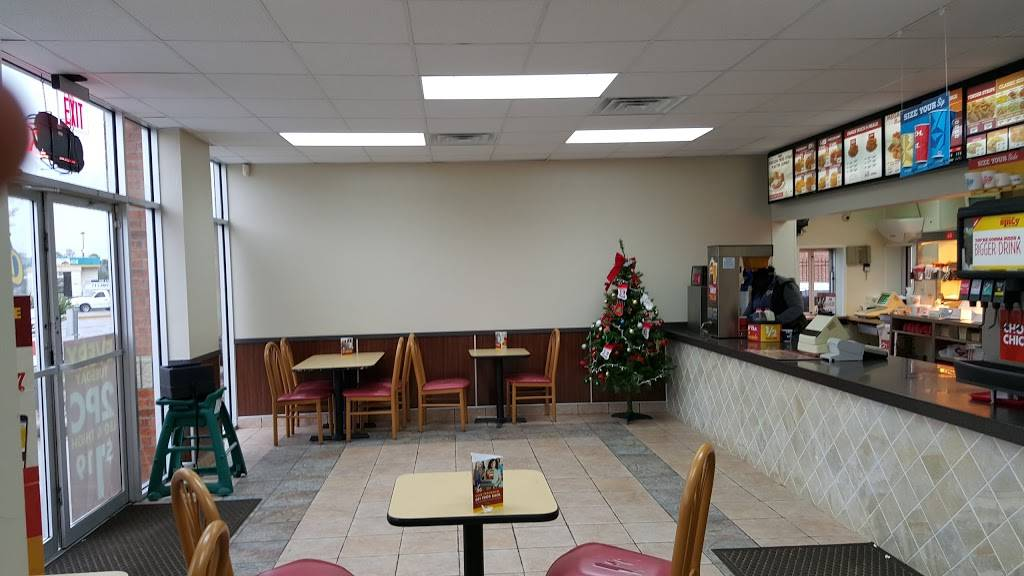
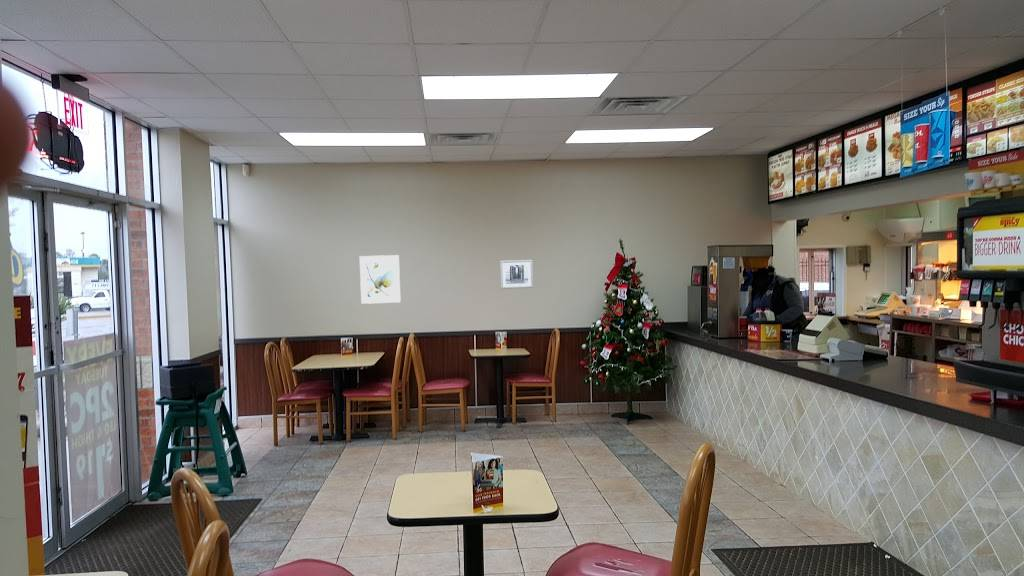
+ wall art [499,259,534,290]
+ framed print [359,254,401,305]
